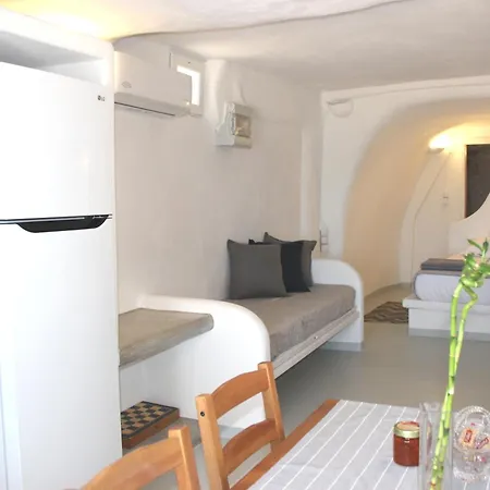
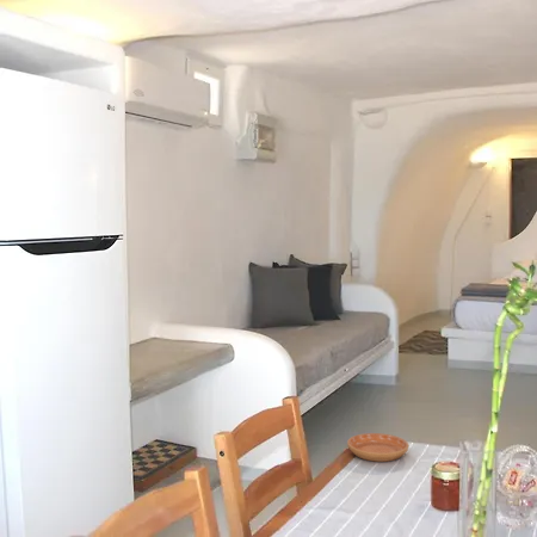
+ saucer [346,432,409,463]
